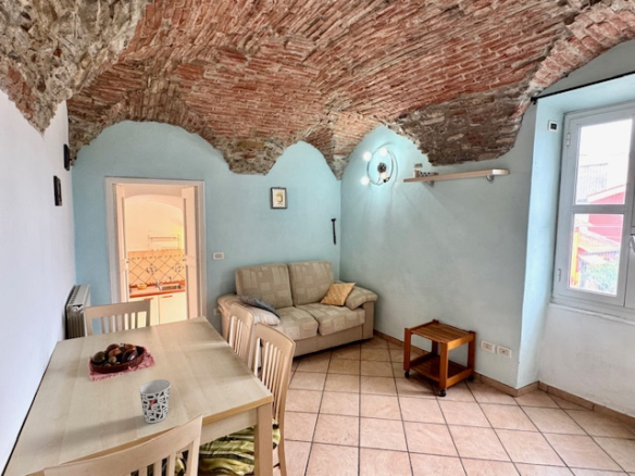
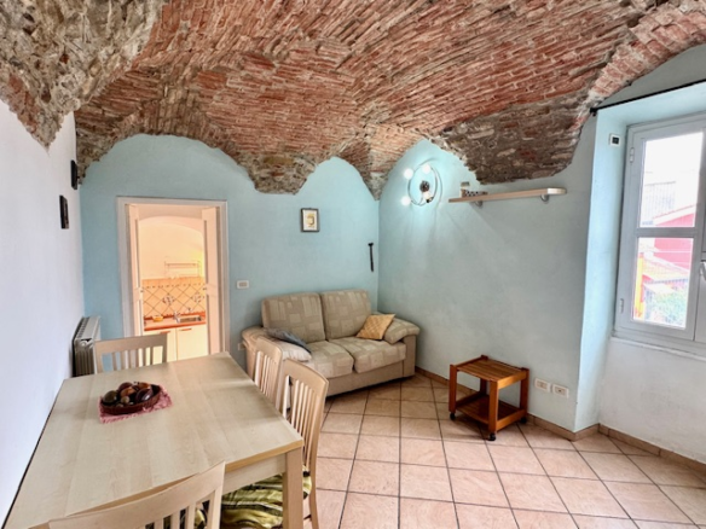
- cup [138,378,172,424]
